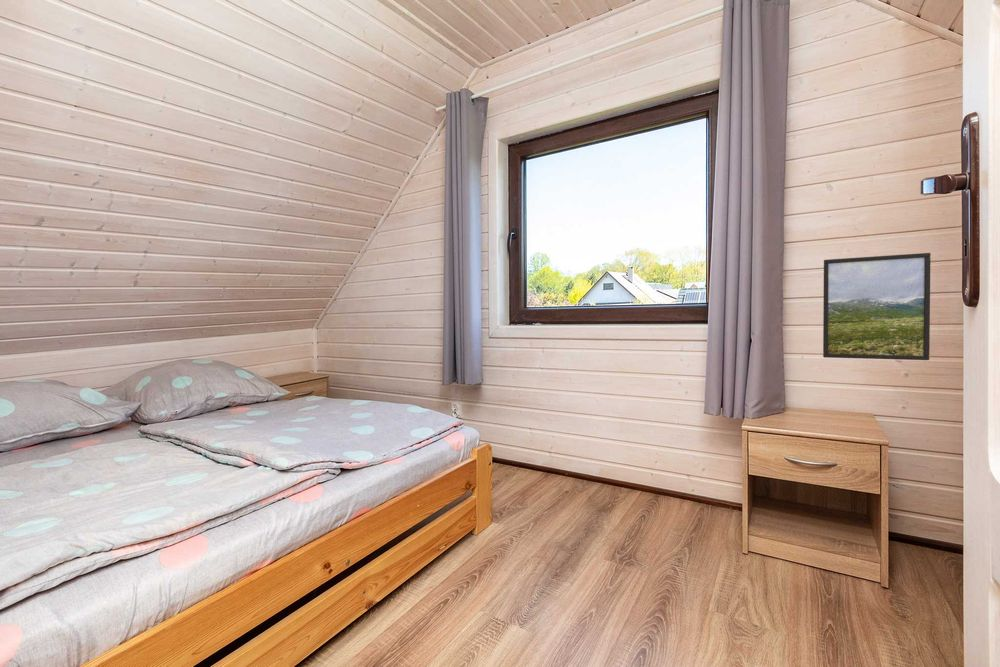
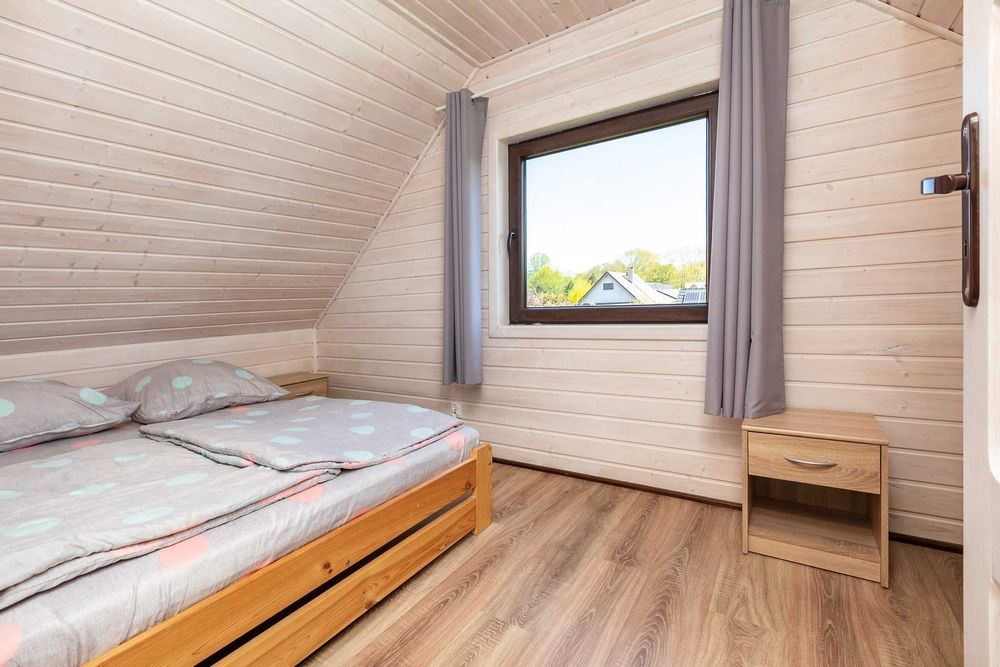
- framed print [822,252,932,361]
